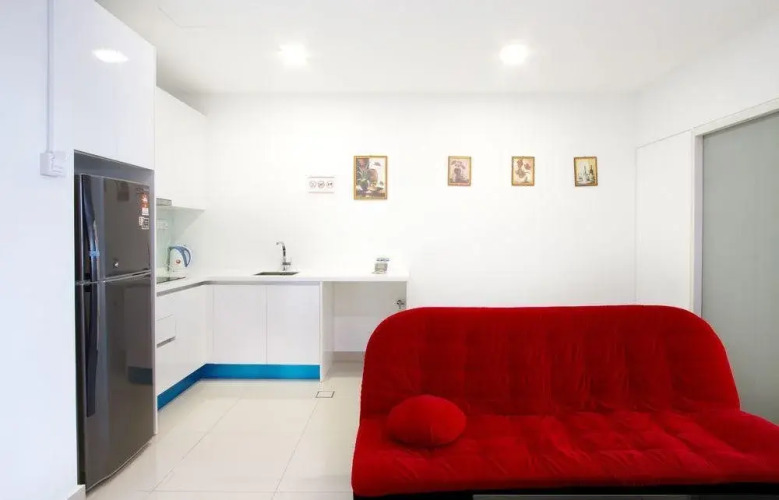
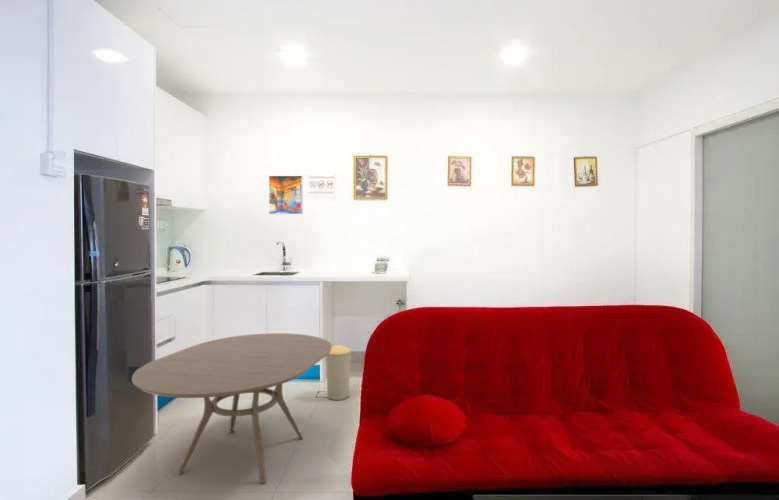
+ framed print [268,175,304,215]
+ dining table [131,332,333,485]
+ trash can [324,344,353,401]
